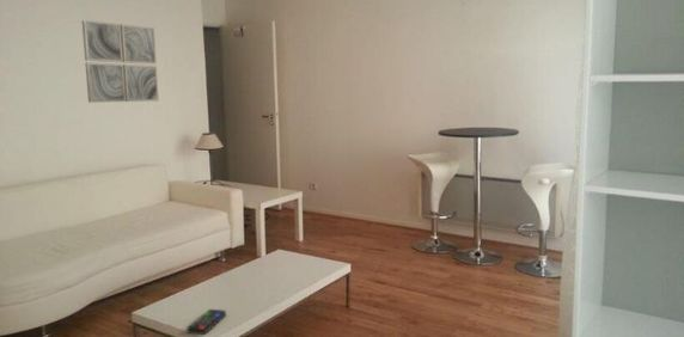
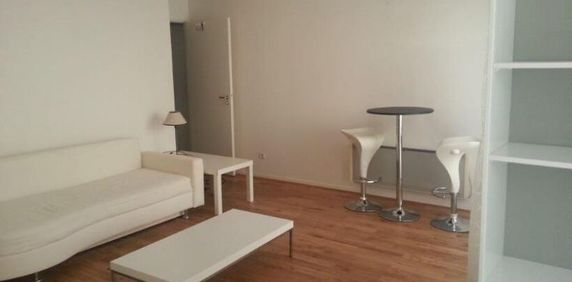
- remote control [185,308,227,336]
- wall art [81,19,160,104]
